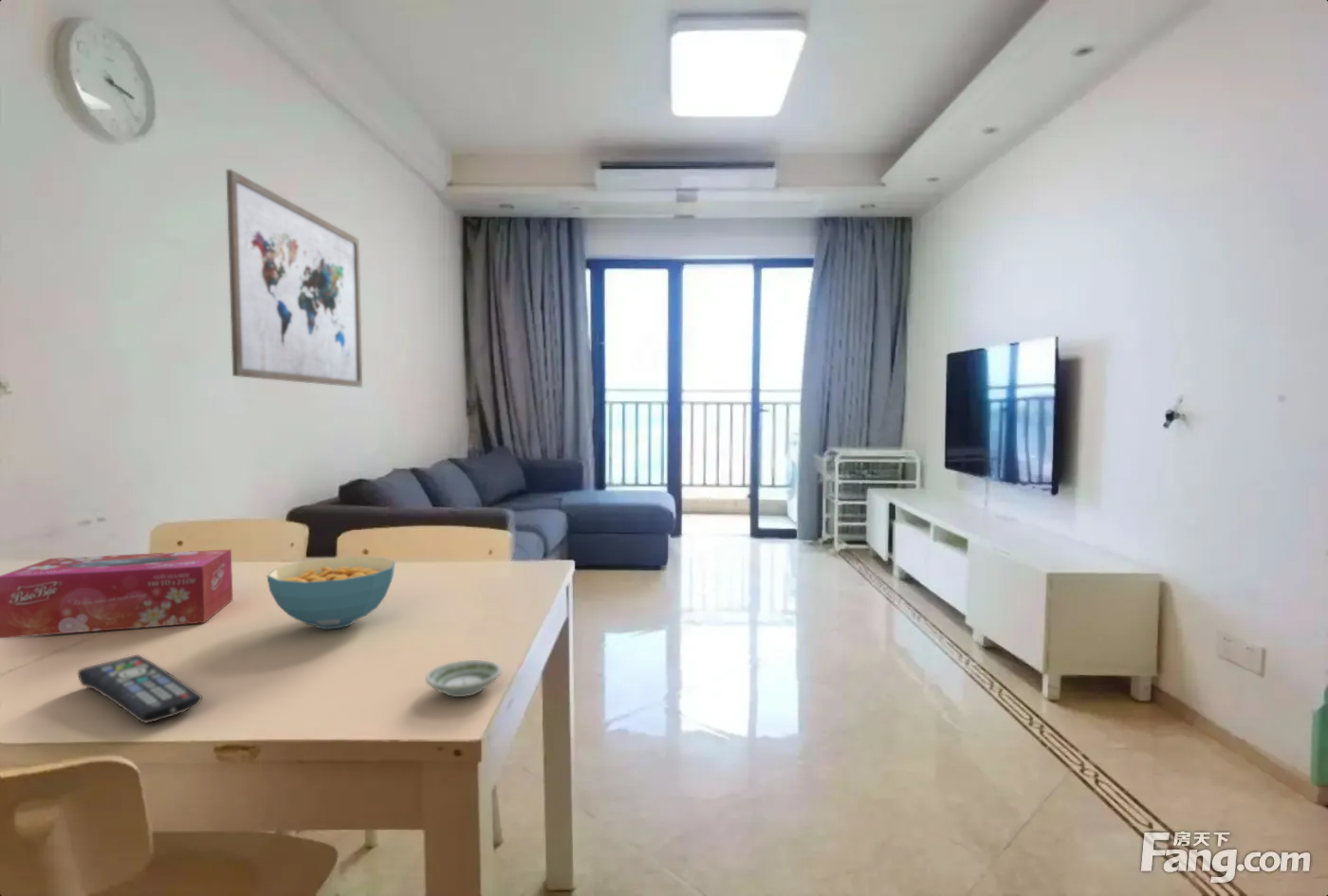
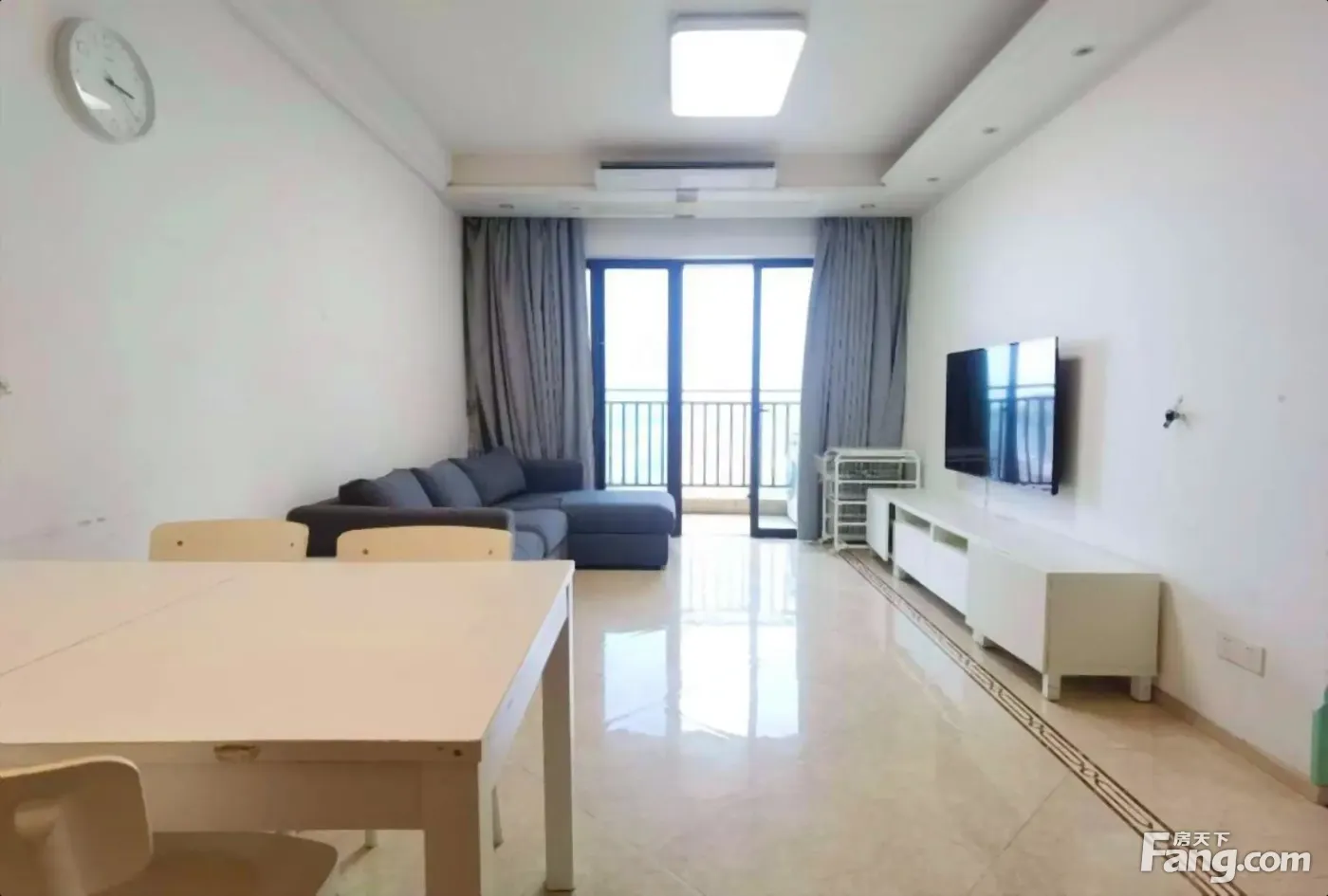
- remote control [77,654,203,723]
- saucer [425,659,503,698]
- wall art [225,169,363,388]
- tissue box [0,548,233,639]
- cereal bowl [266,556,396,631]
